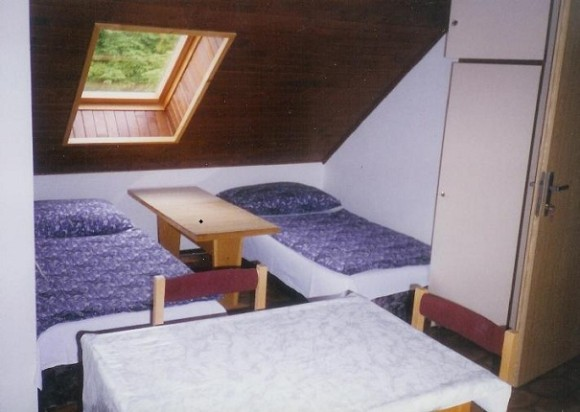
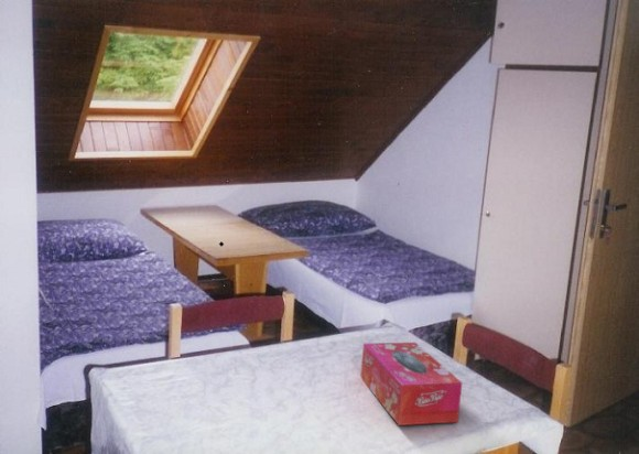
+ tissue box [359,342,463,426]
